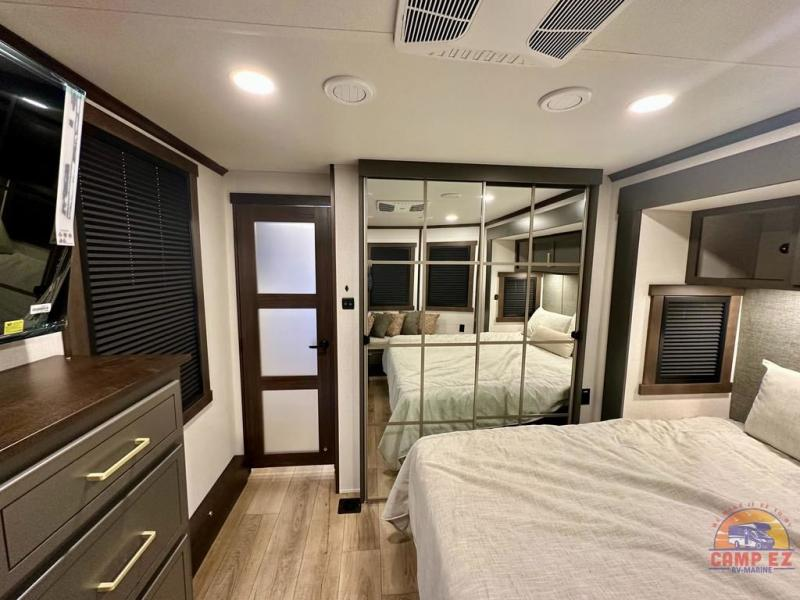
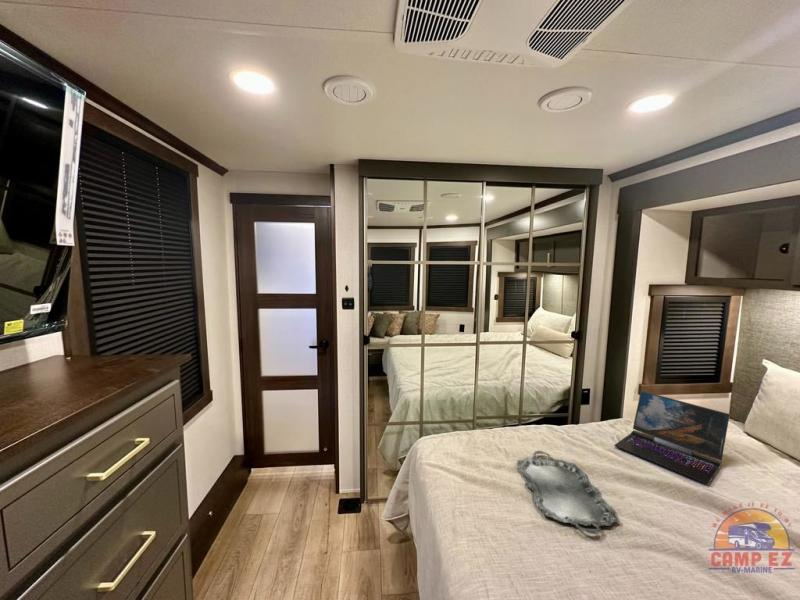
+ laptop [613,390,731,486]
+ serving tray [516,450,621,535]
